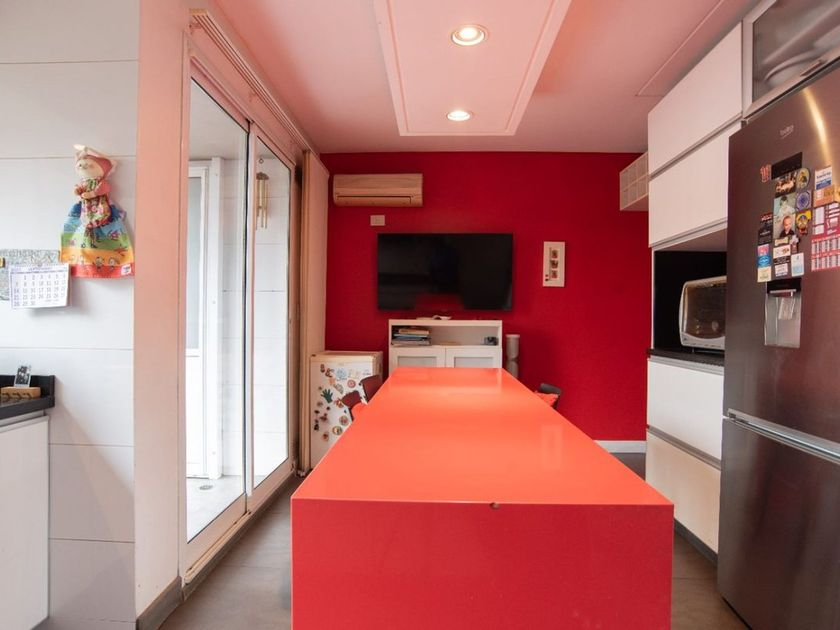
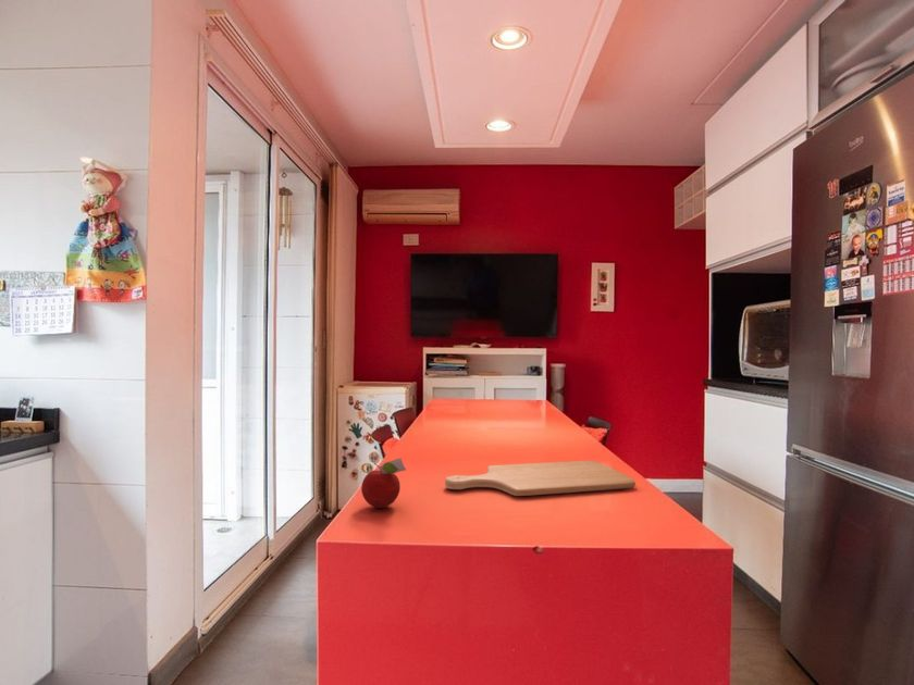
+ fruit [360,457,407,509]
+ chopping board [444,460,637,497]
